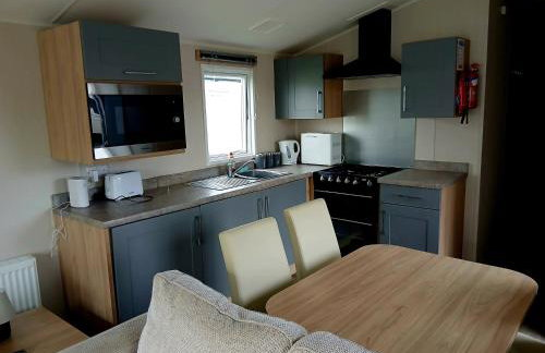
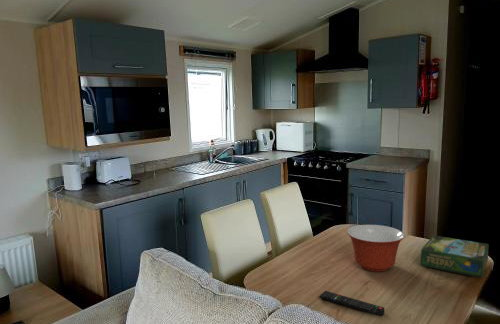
+ board game [420,234,490,279]
+ remote control [318,290,385,317]
+ mixing bowl [346,224,406,272]
